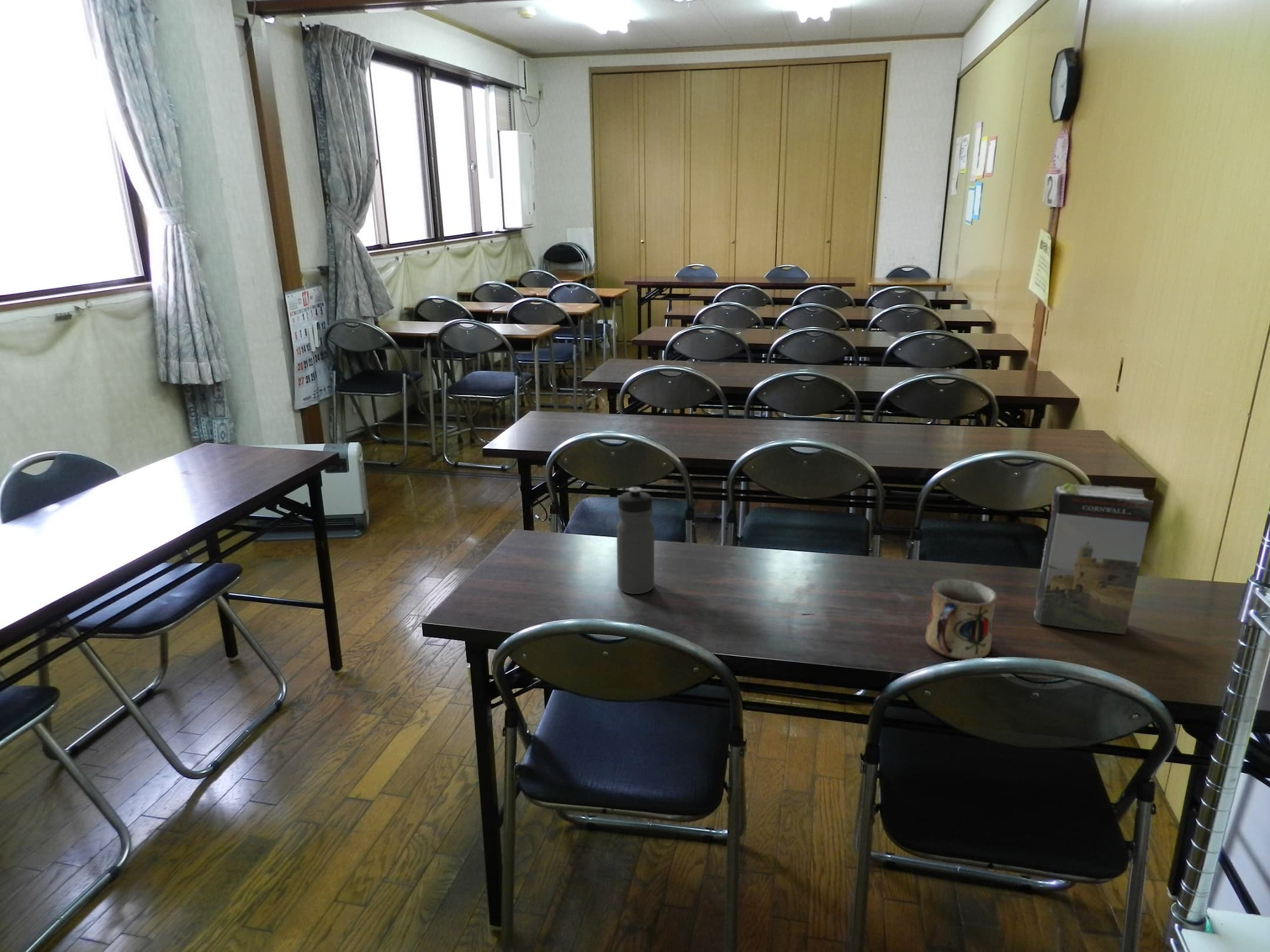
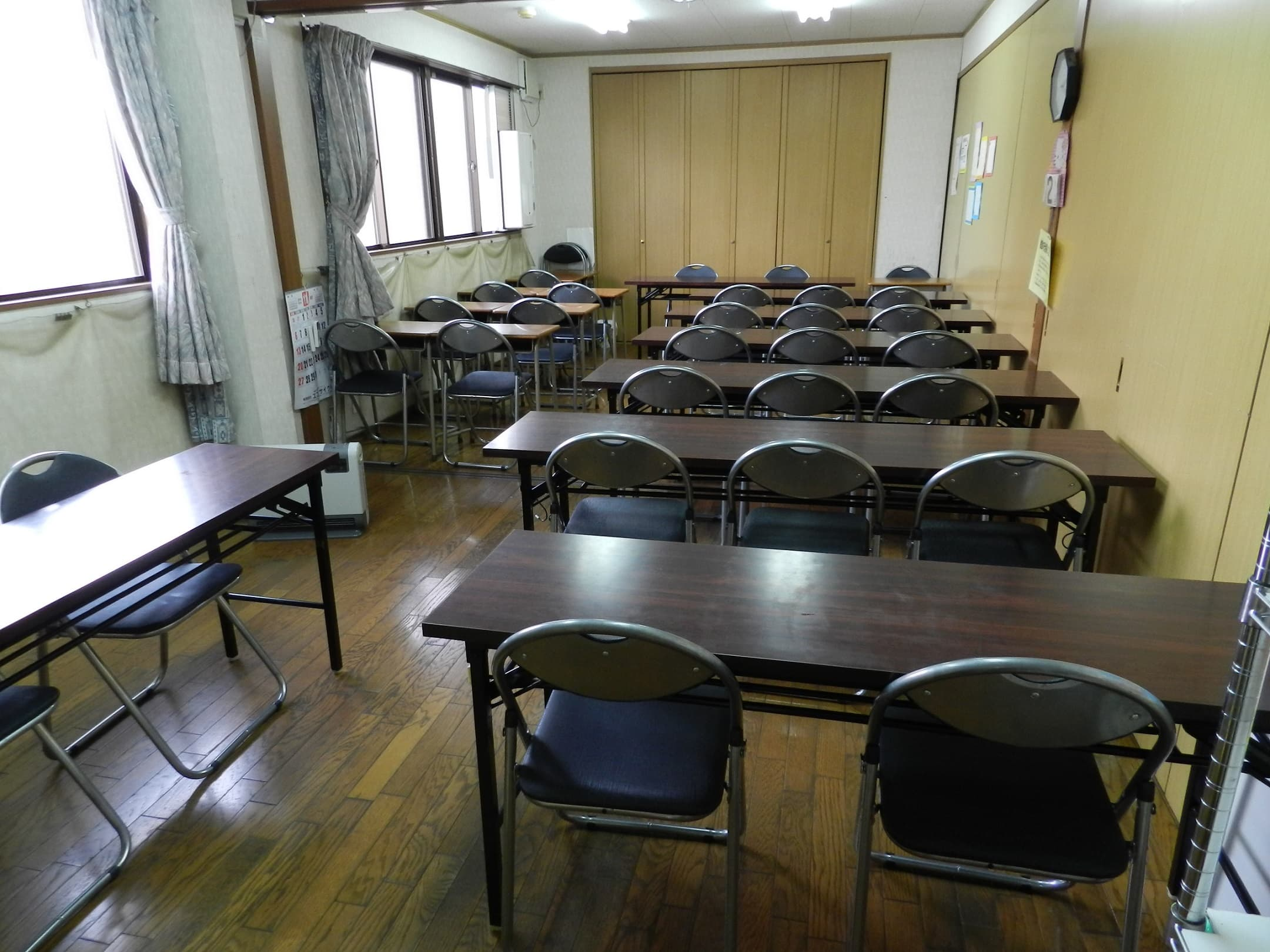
- water bottle [616,487,655,595]
- mug [925,578,997,661]
- book [1033,483,1154,635]
